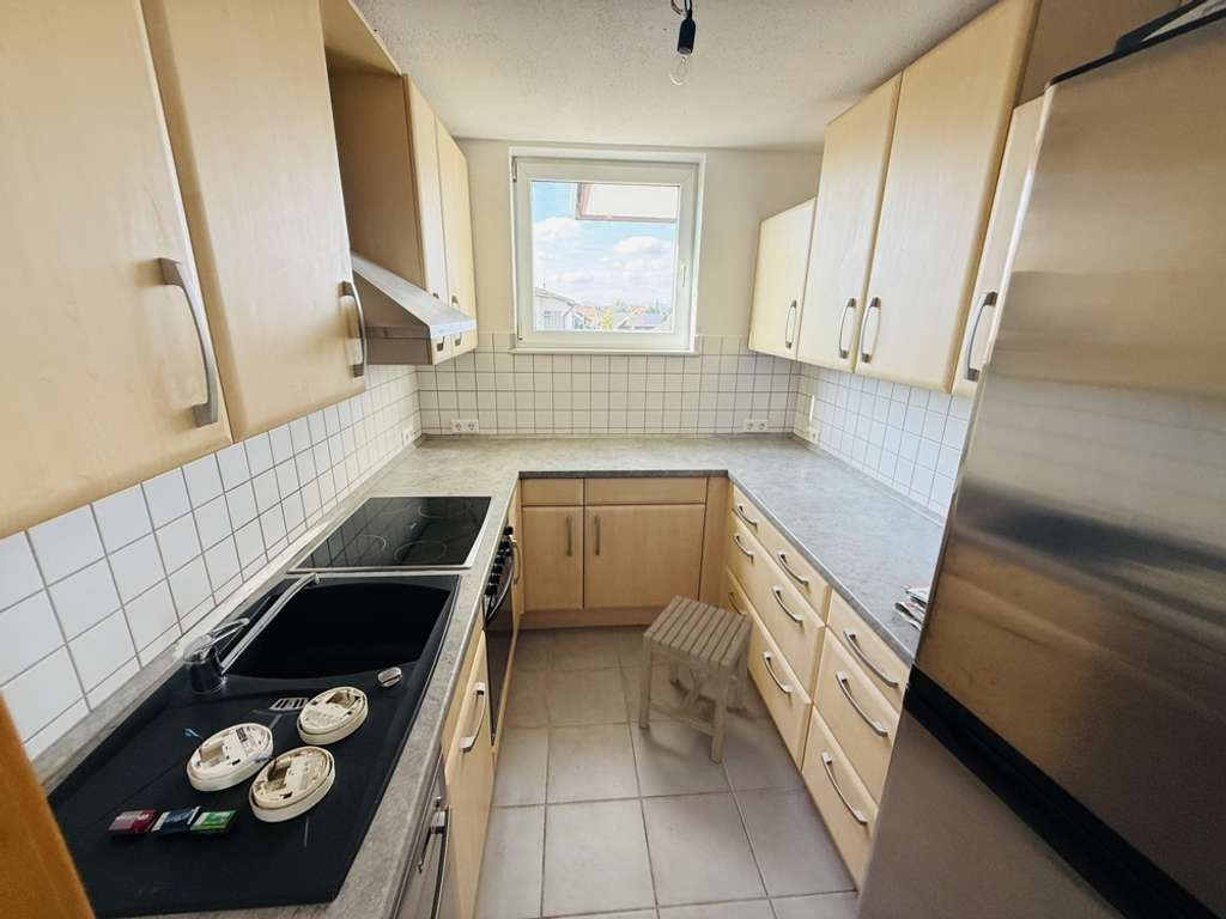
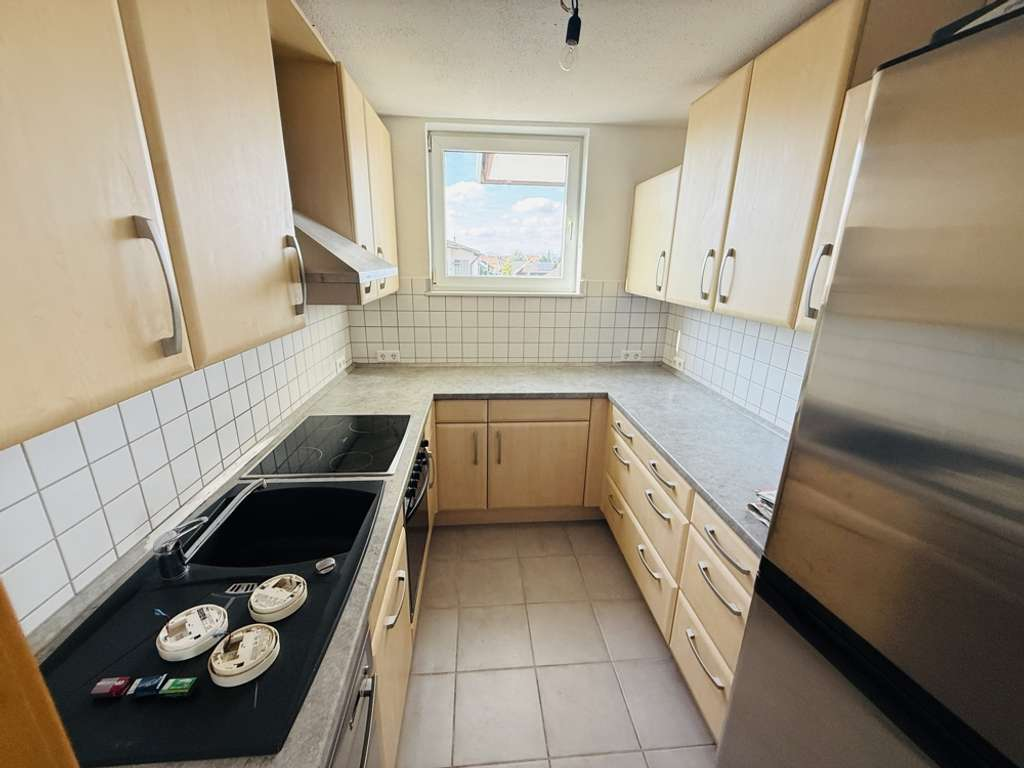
- stool [638,594,754,763]
